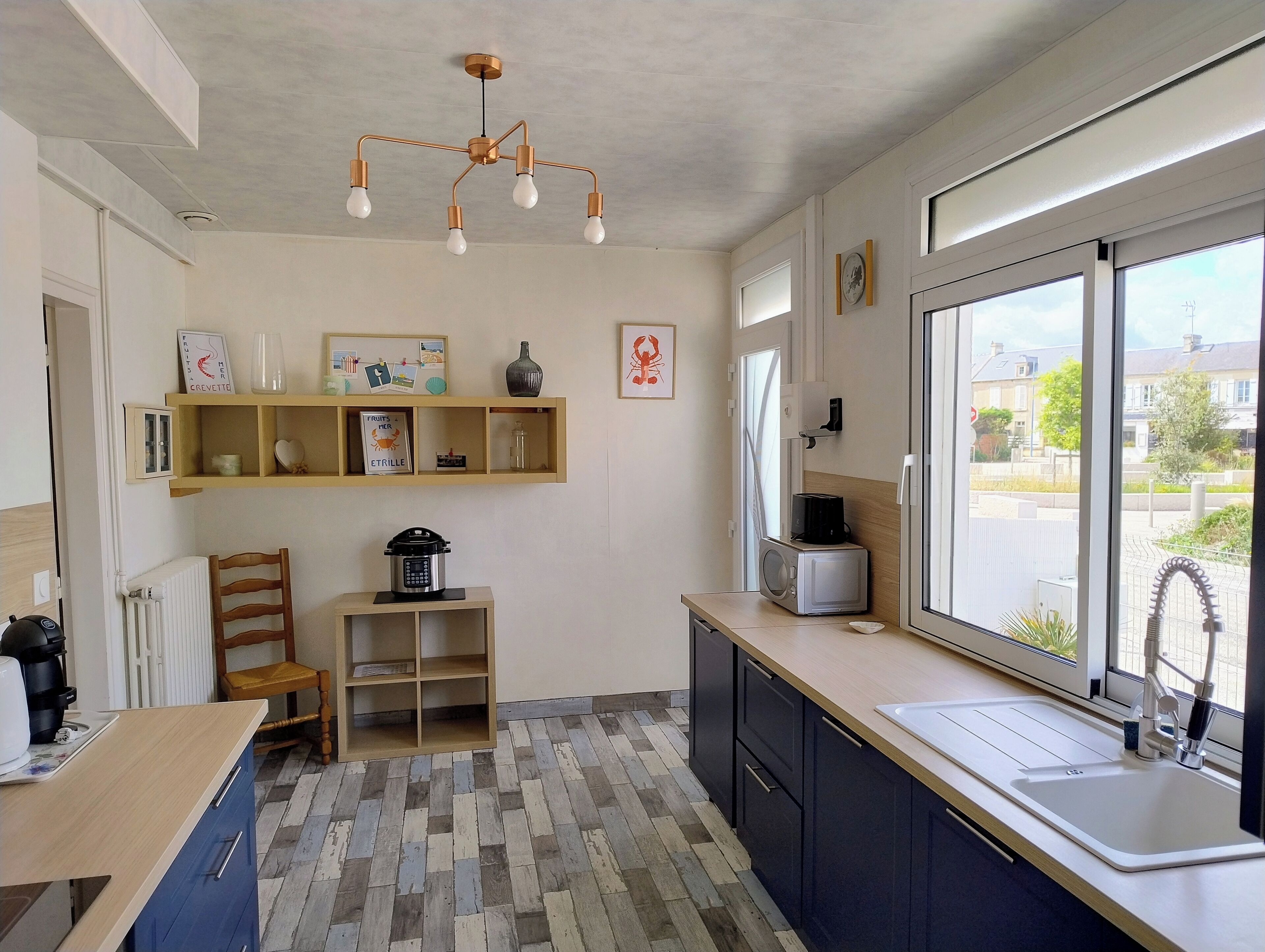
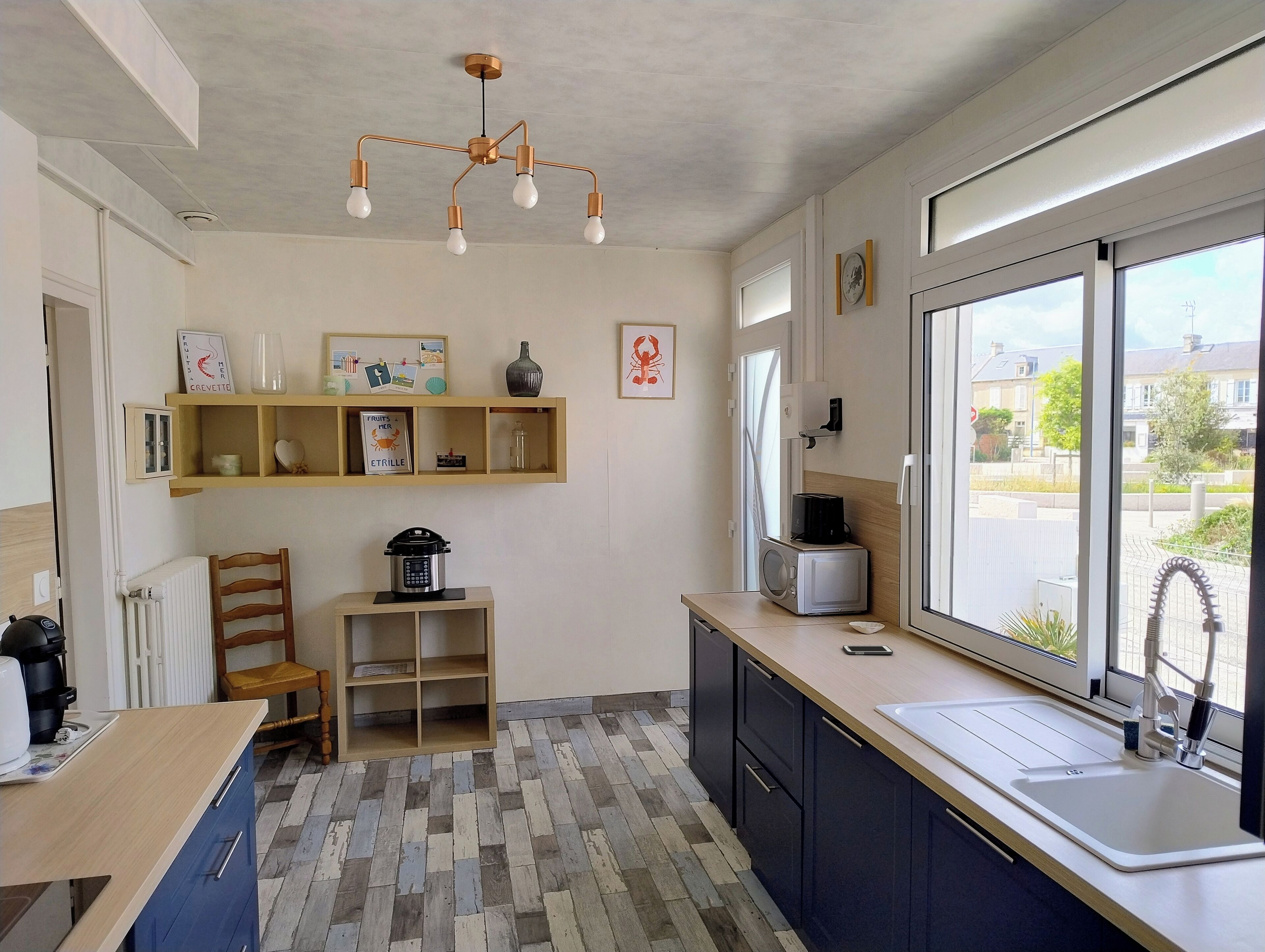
+ cell phone [842,645,893,655]
